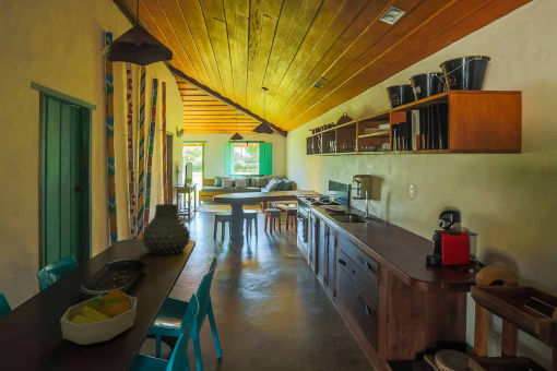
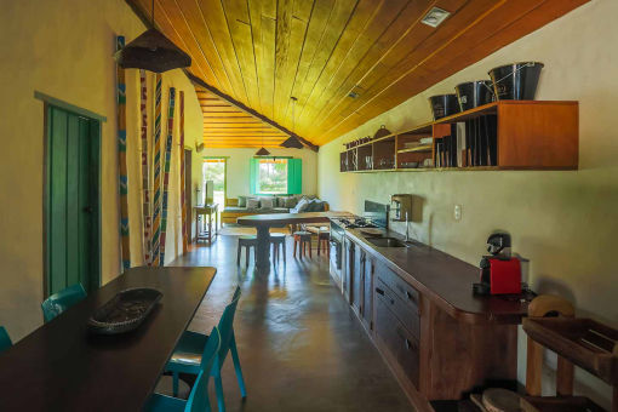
- fruit bowl [59,288,139,346]
- vase [141,203,191,255]
